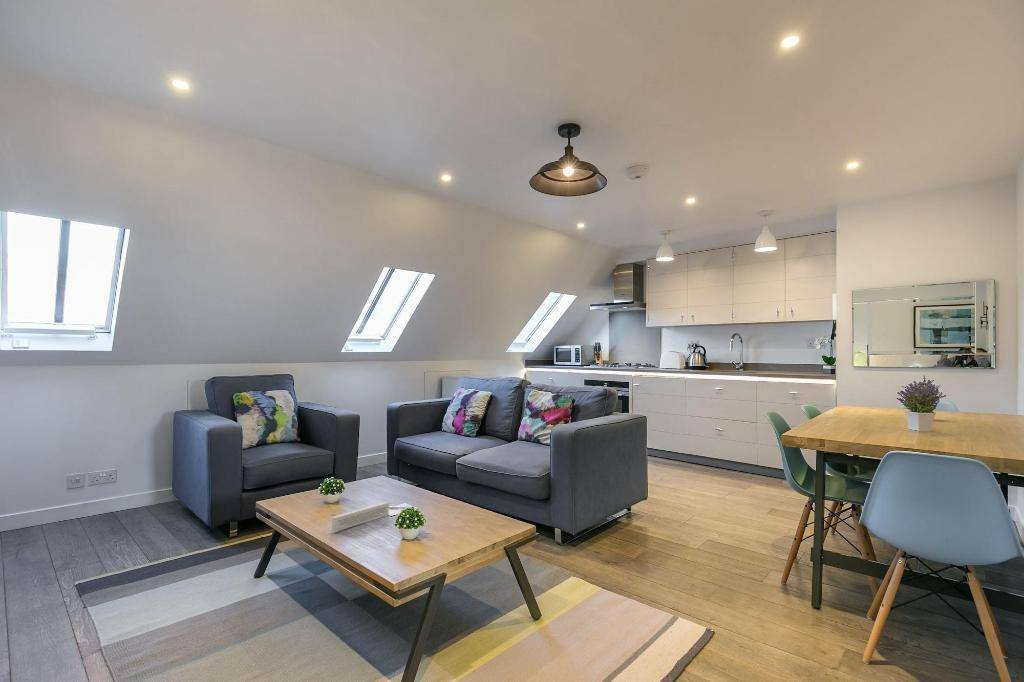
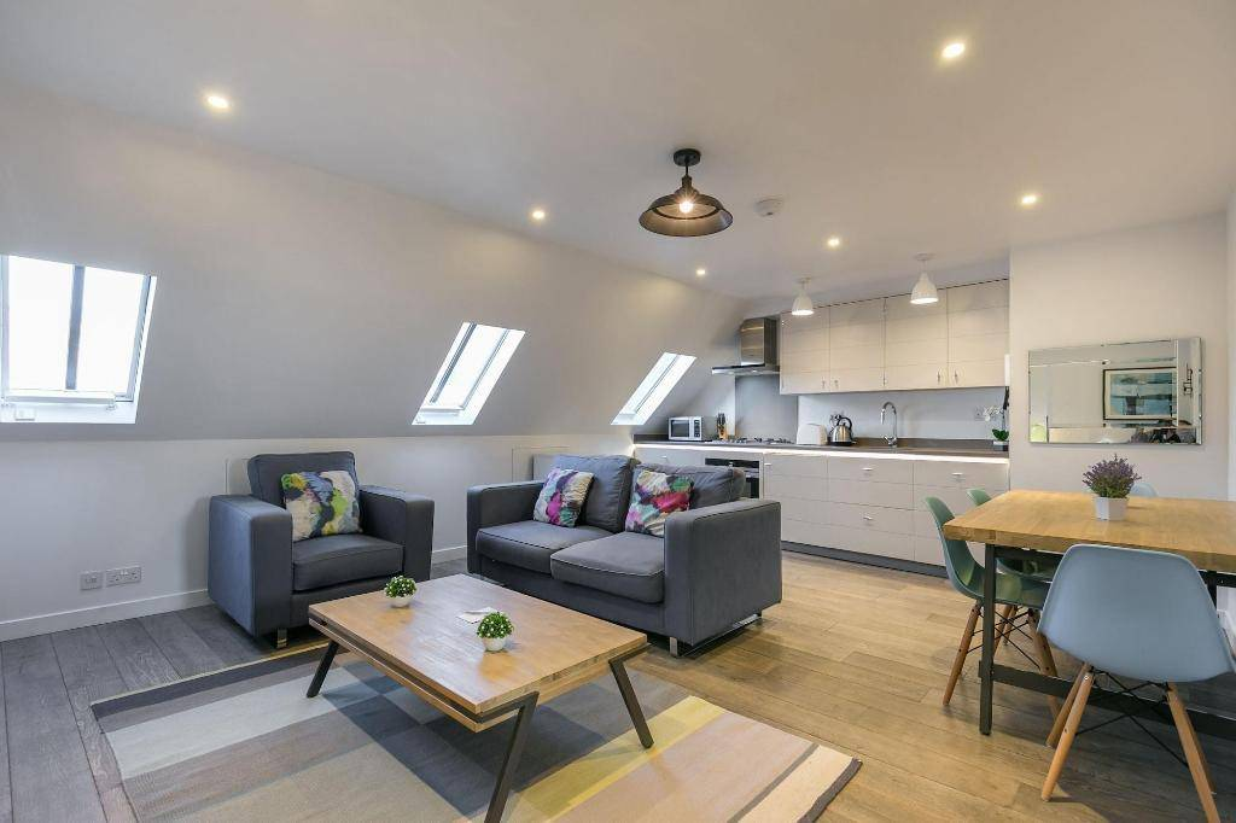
- book [331,501,390,533]
